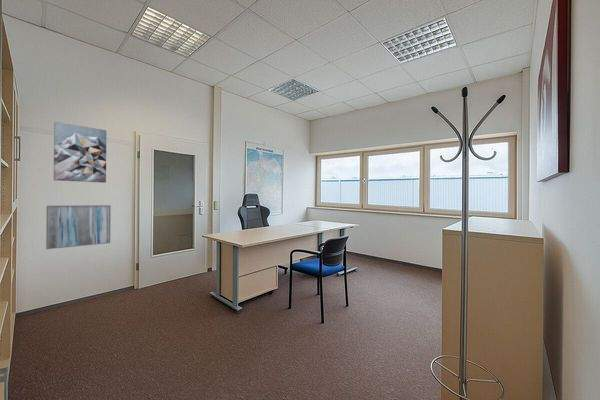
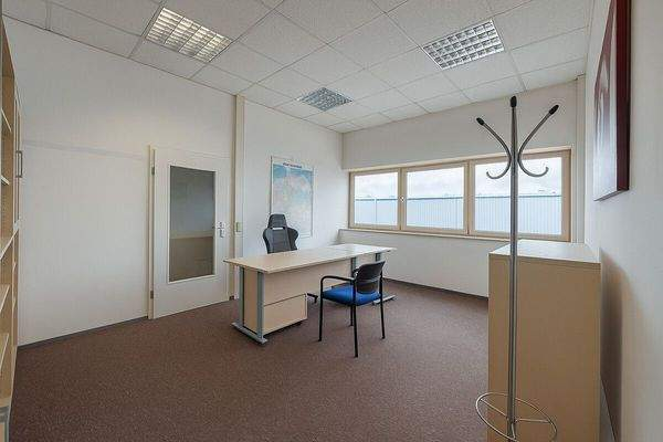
- wall art [53,121,107,184]
- wall art [45,204,112,250]
